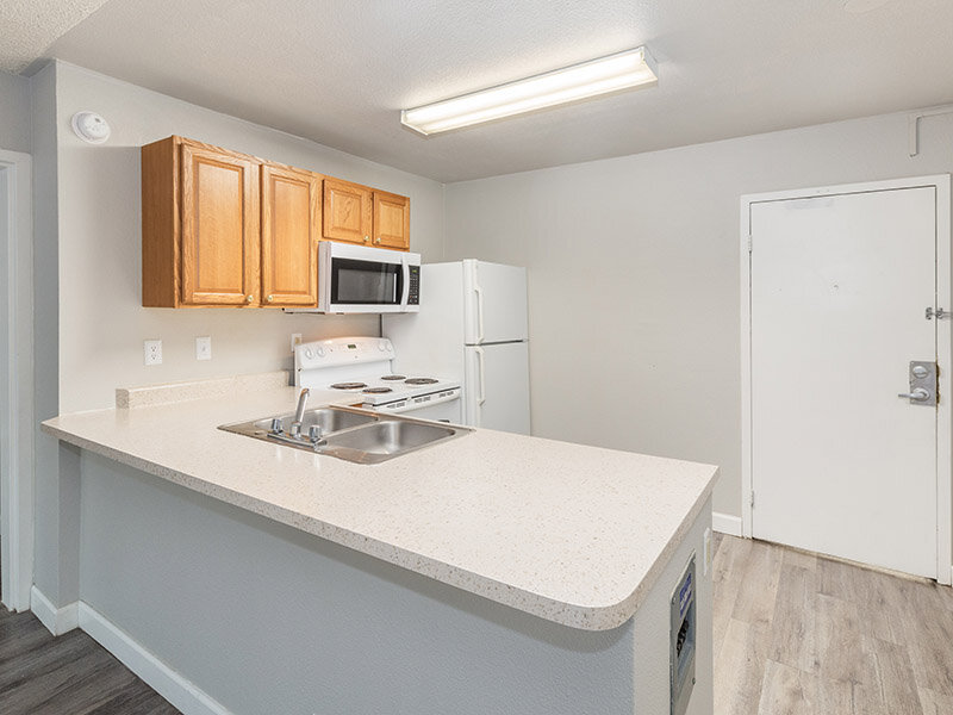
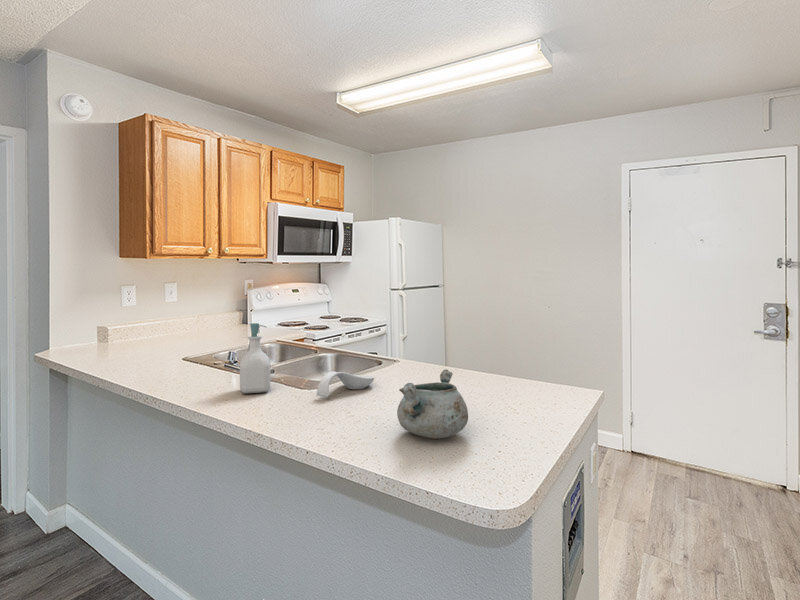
+ bowl [396,369,469,439]
+ spoon rest [316,371,375,398]
+ soap bottle [239,322,272,394]
